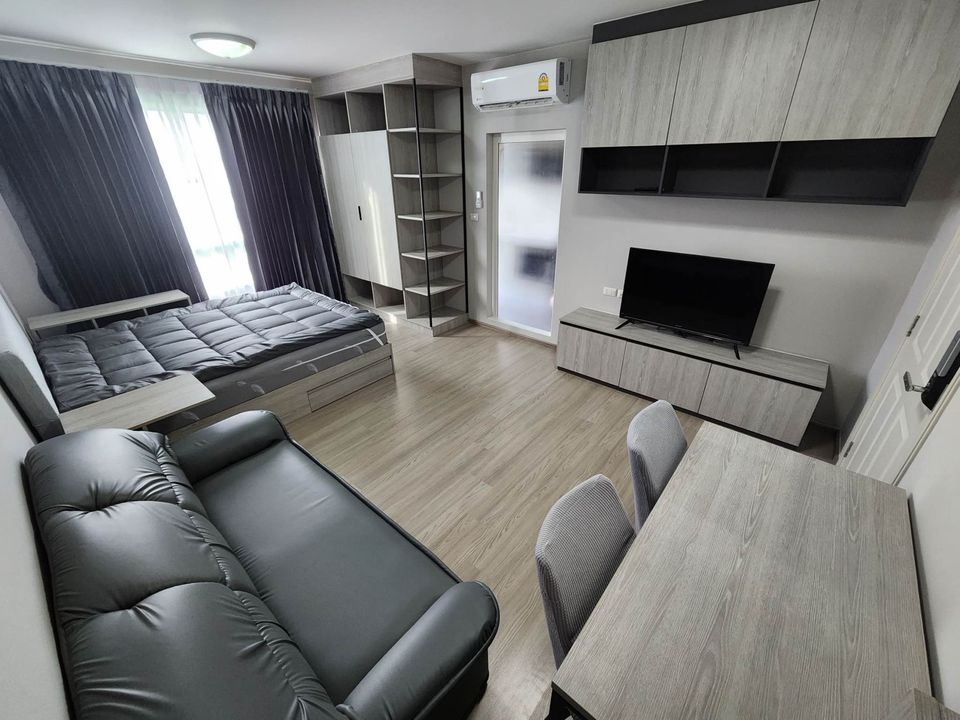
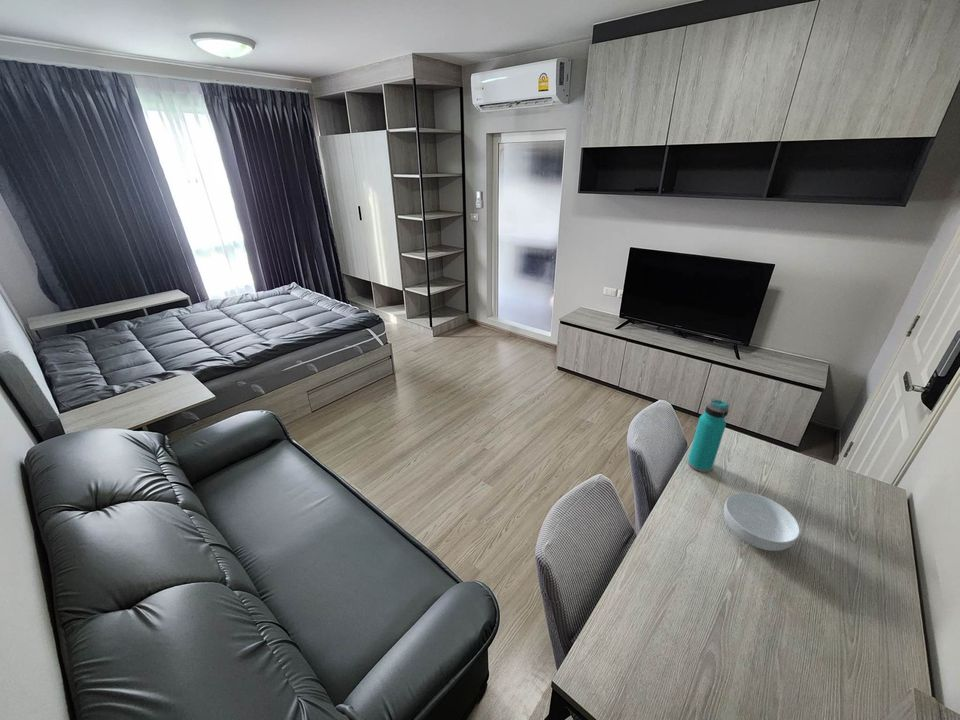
+ cereal bowl [723,491,801,552]
+ water bottle [687,398,730,473]
